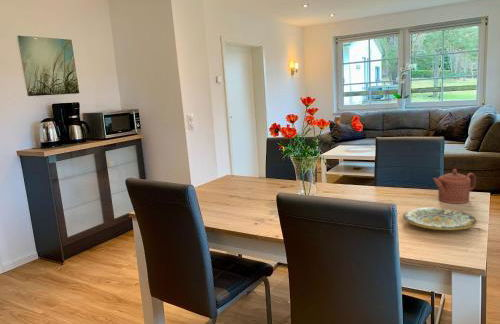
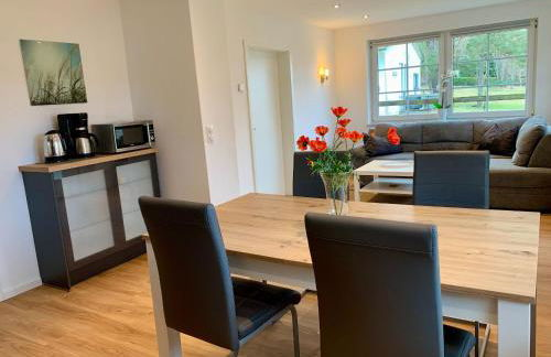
- plate [402,206,479,231]
- teapot [432,168,477,205]
